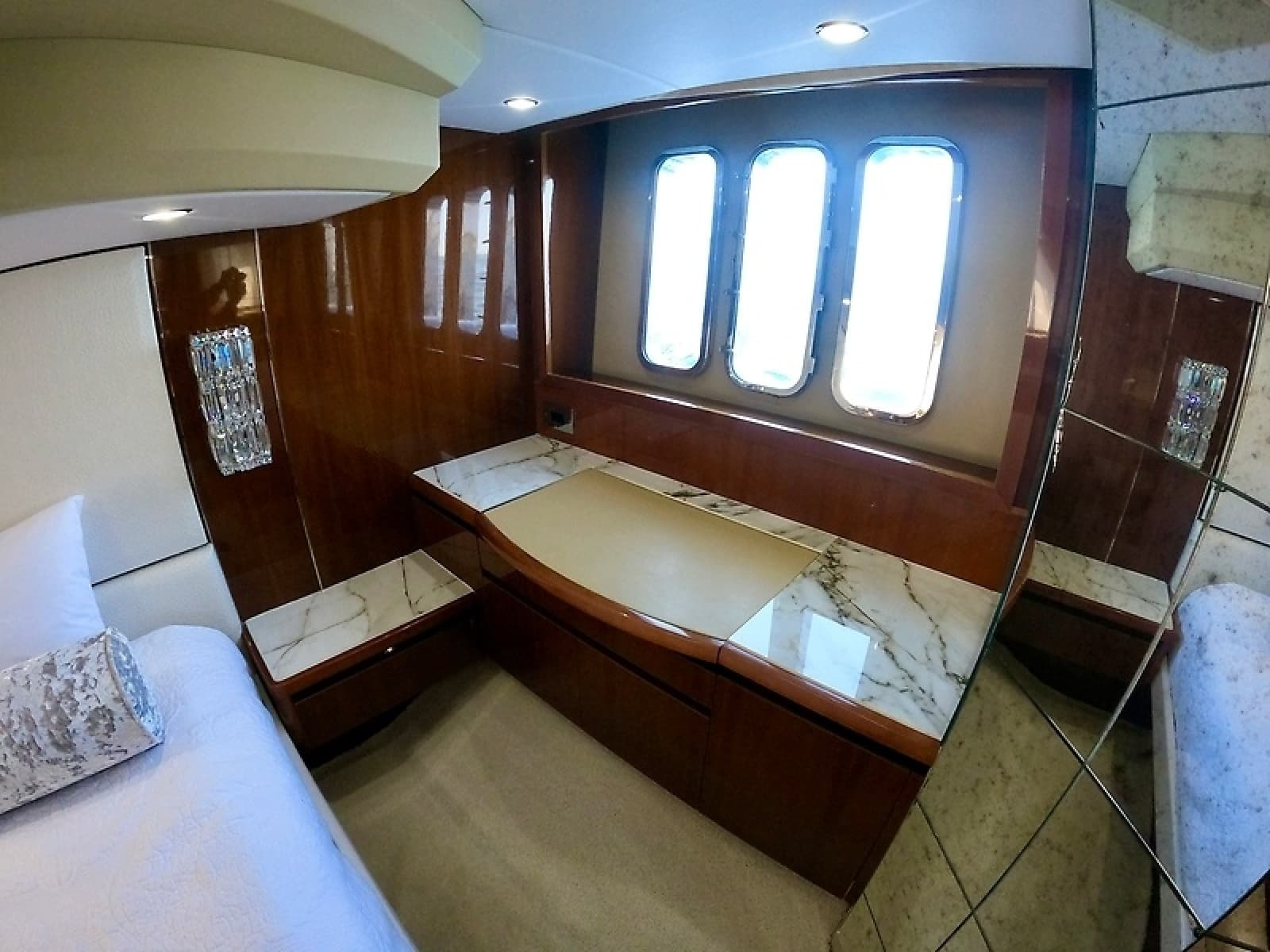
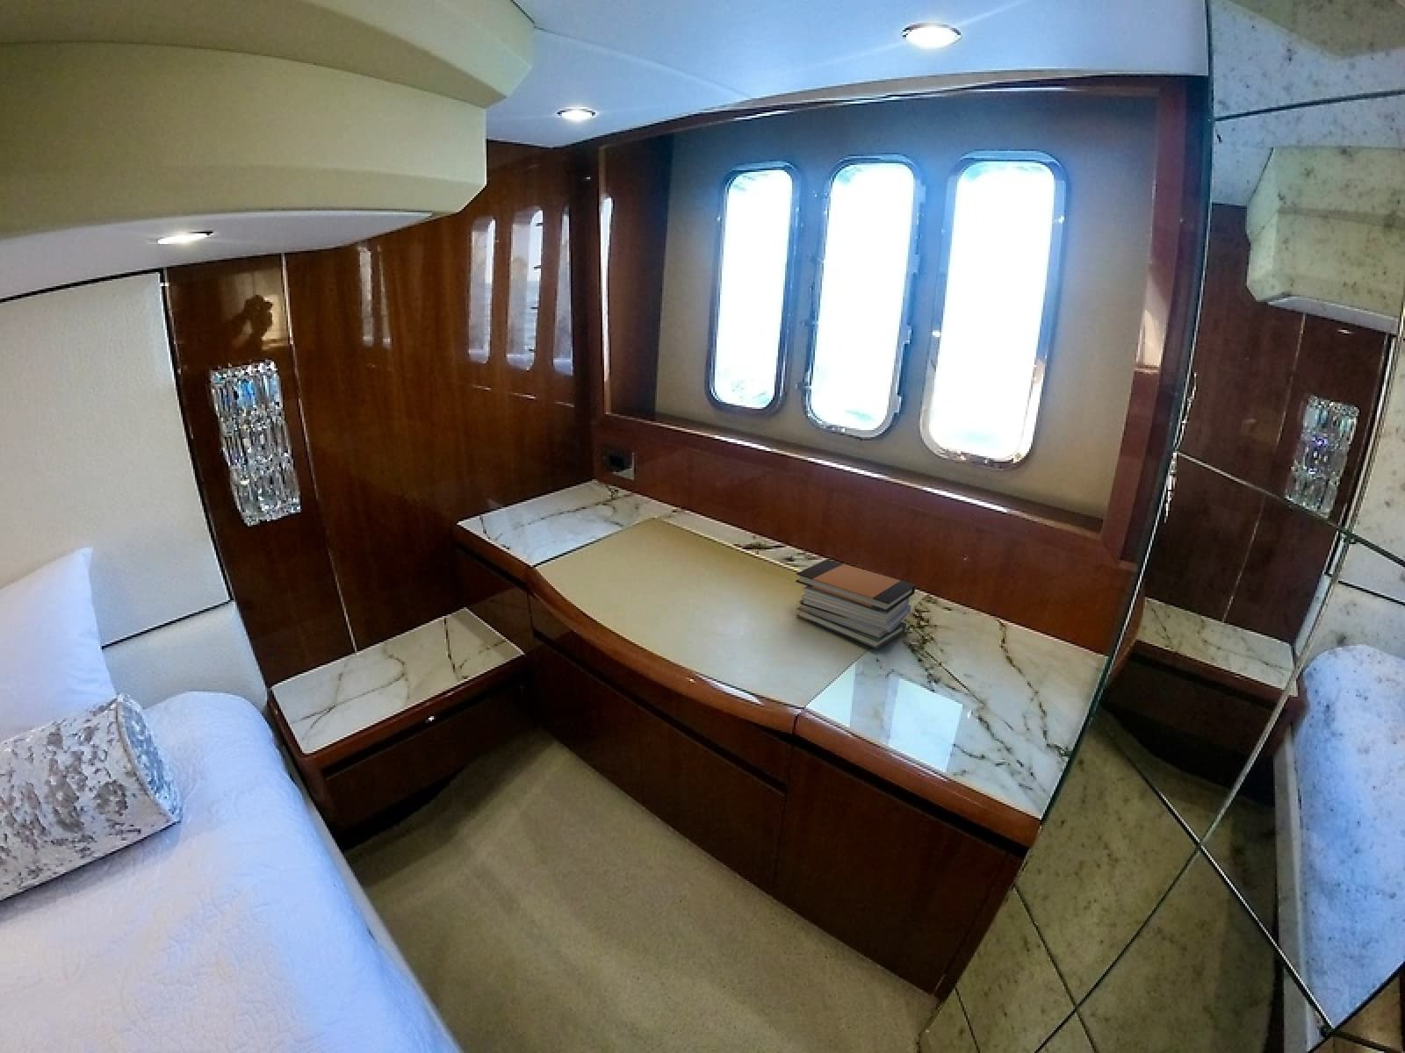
+ book stack [794,559,917,650]
